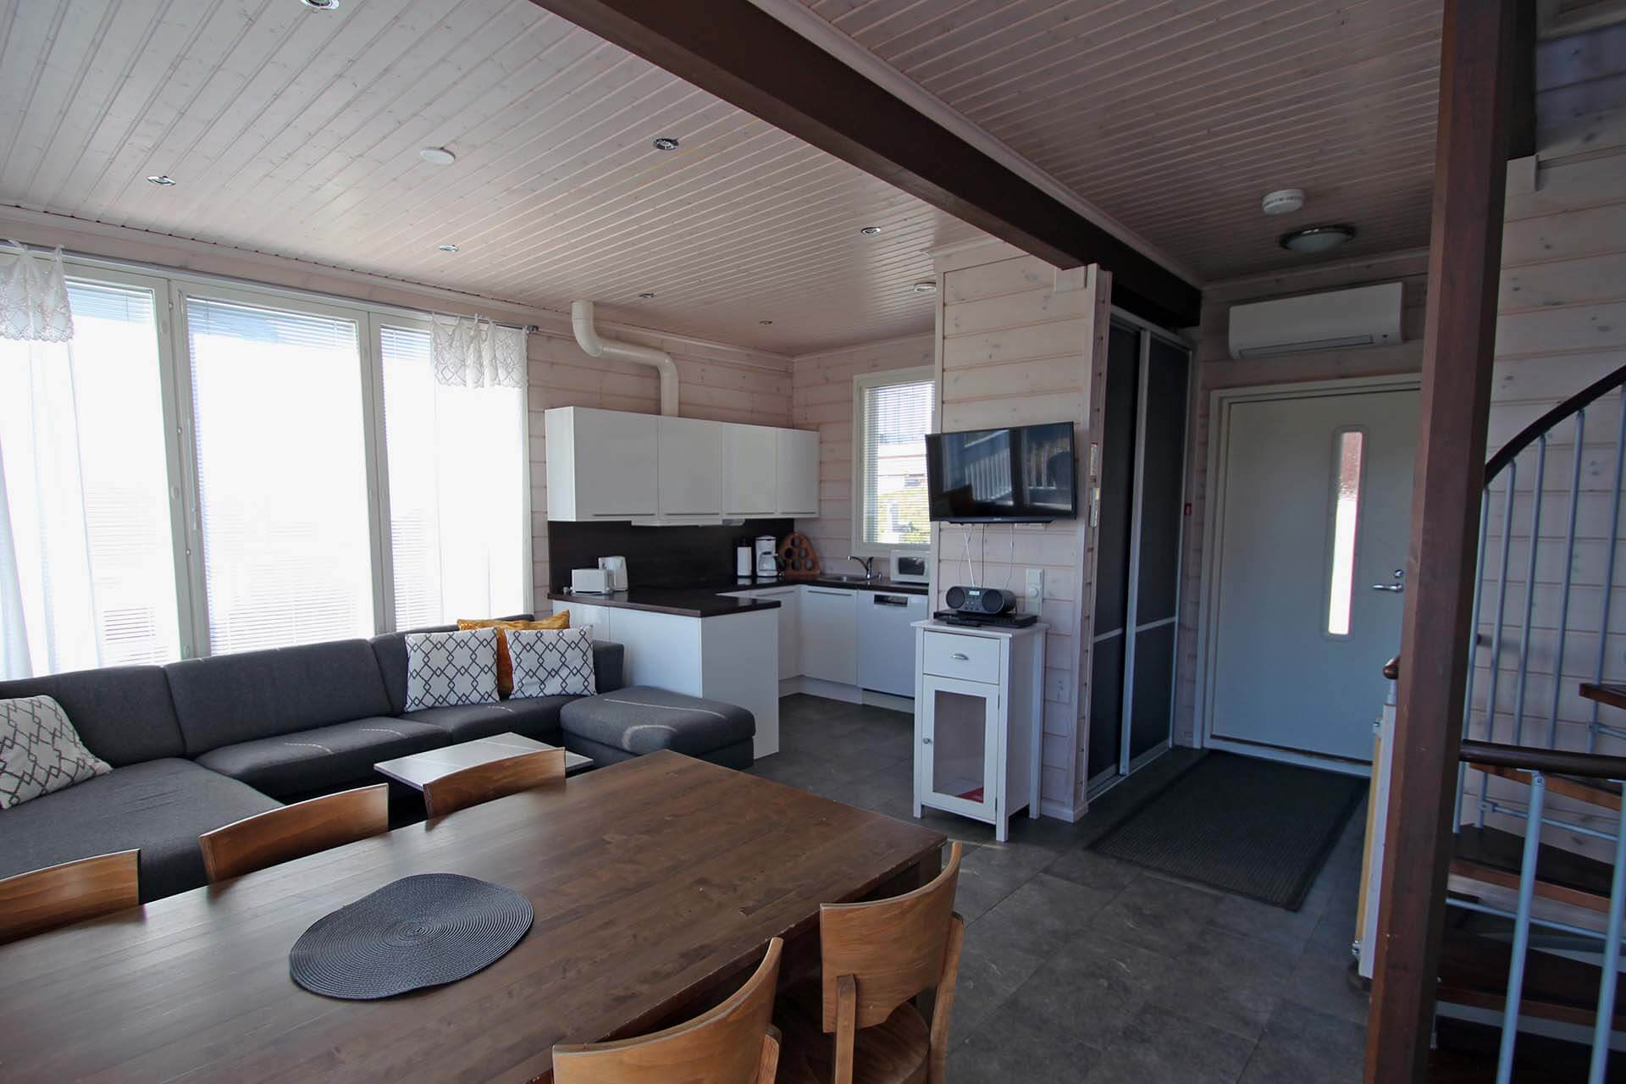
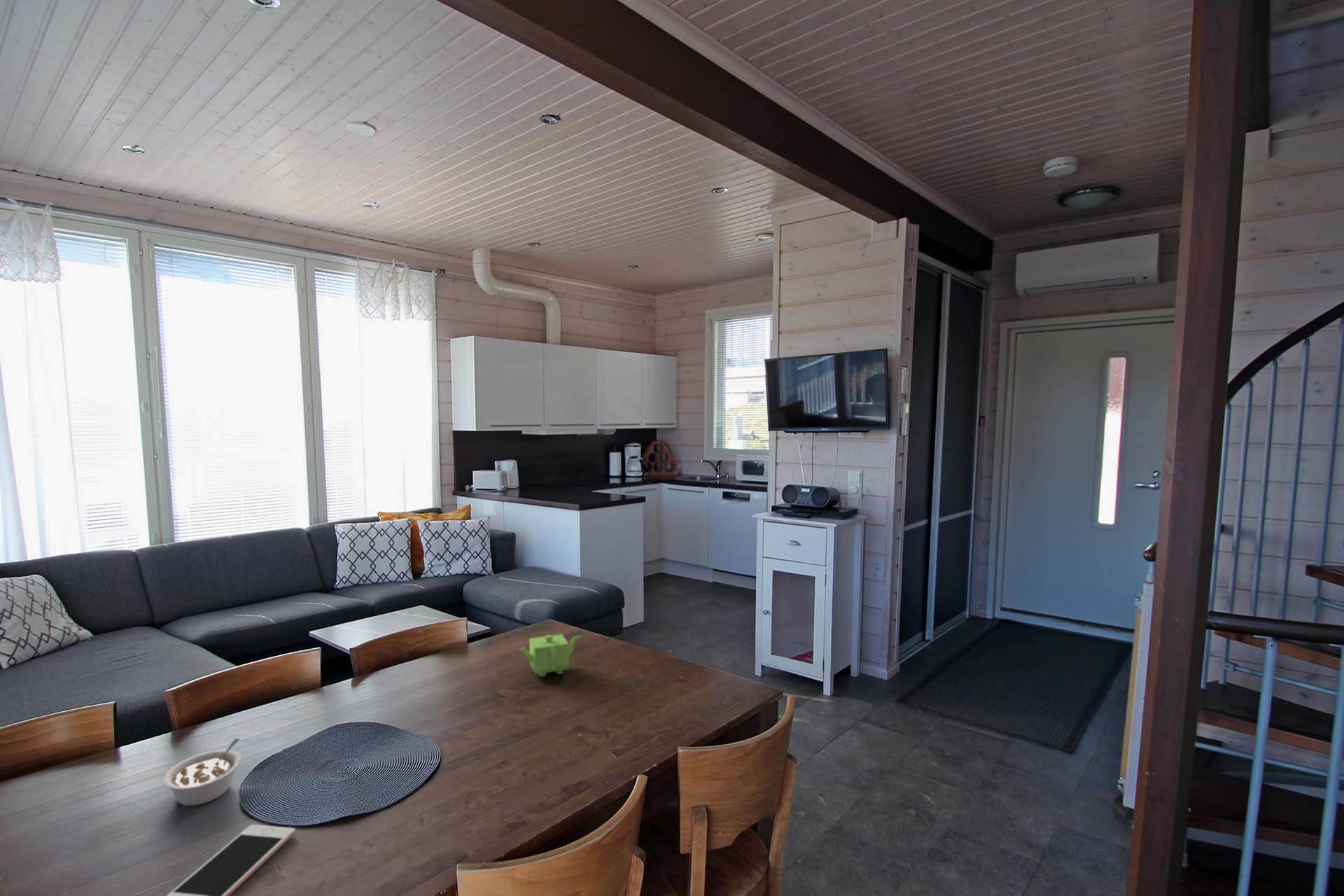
+ legume [162,737,242,806]
+ teapot [519,633,582,678]
+ cell phone [166,824,296,896]
